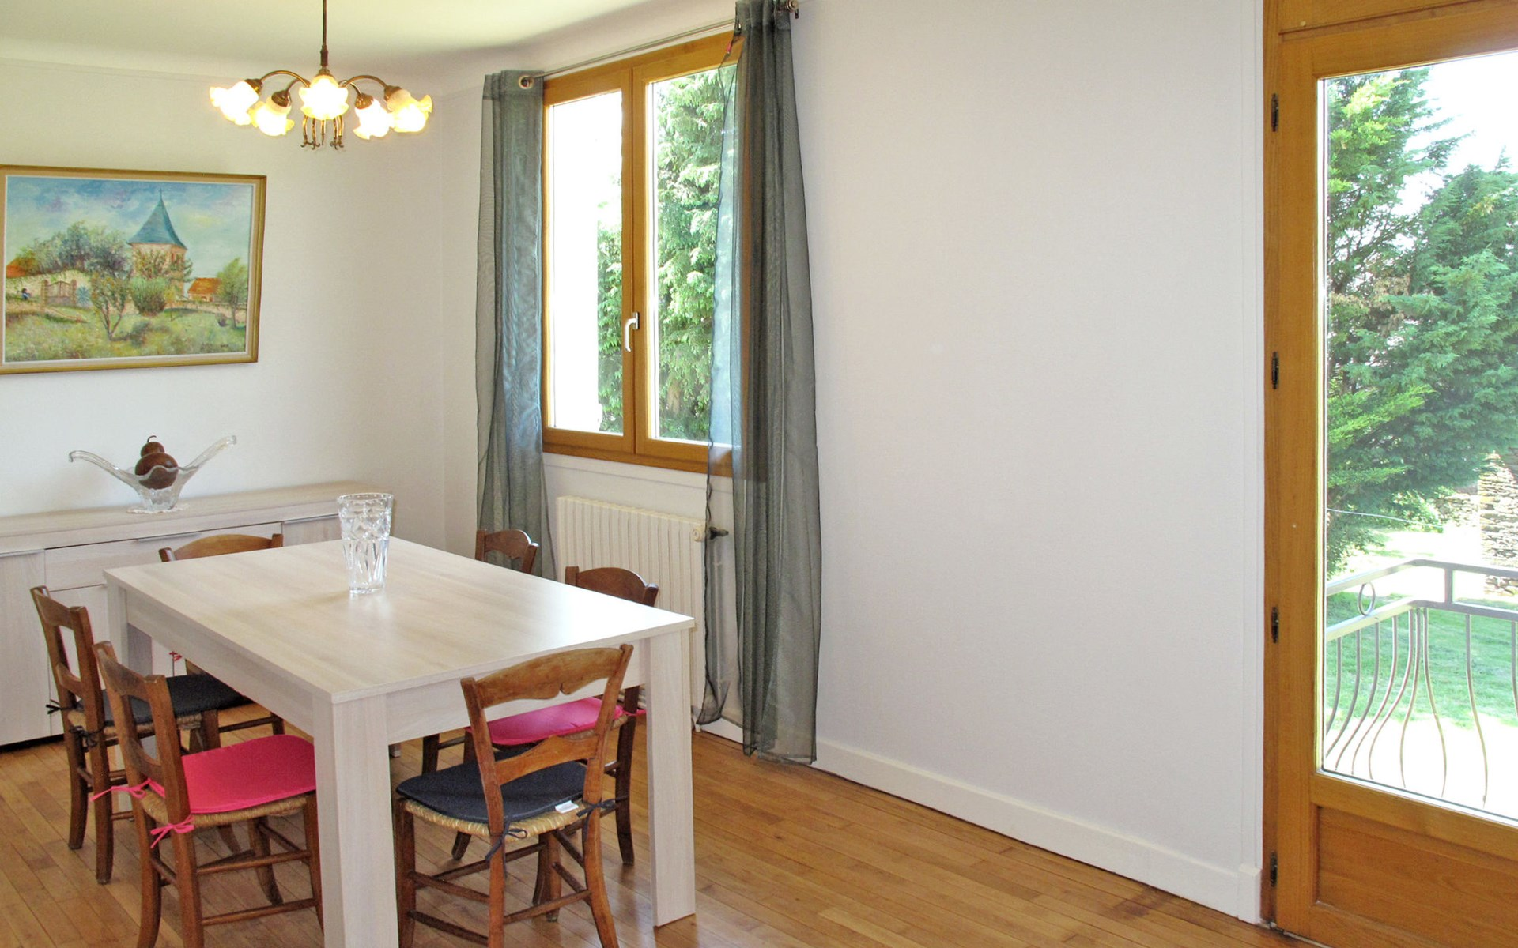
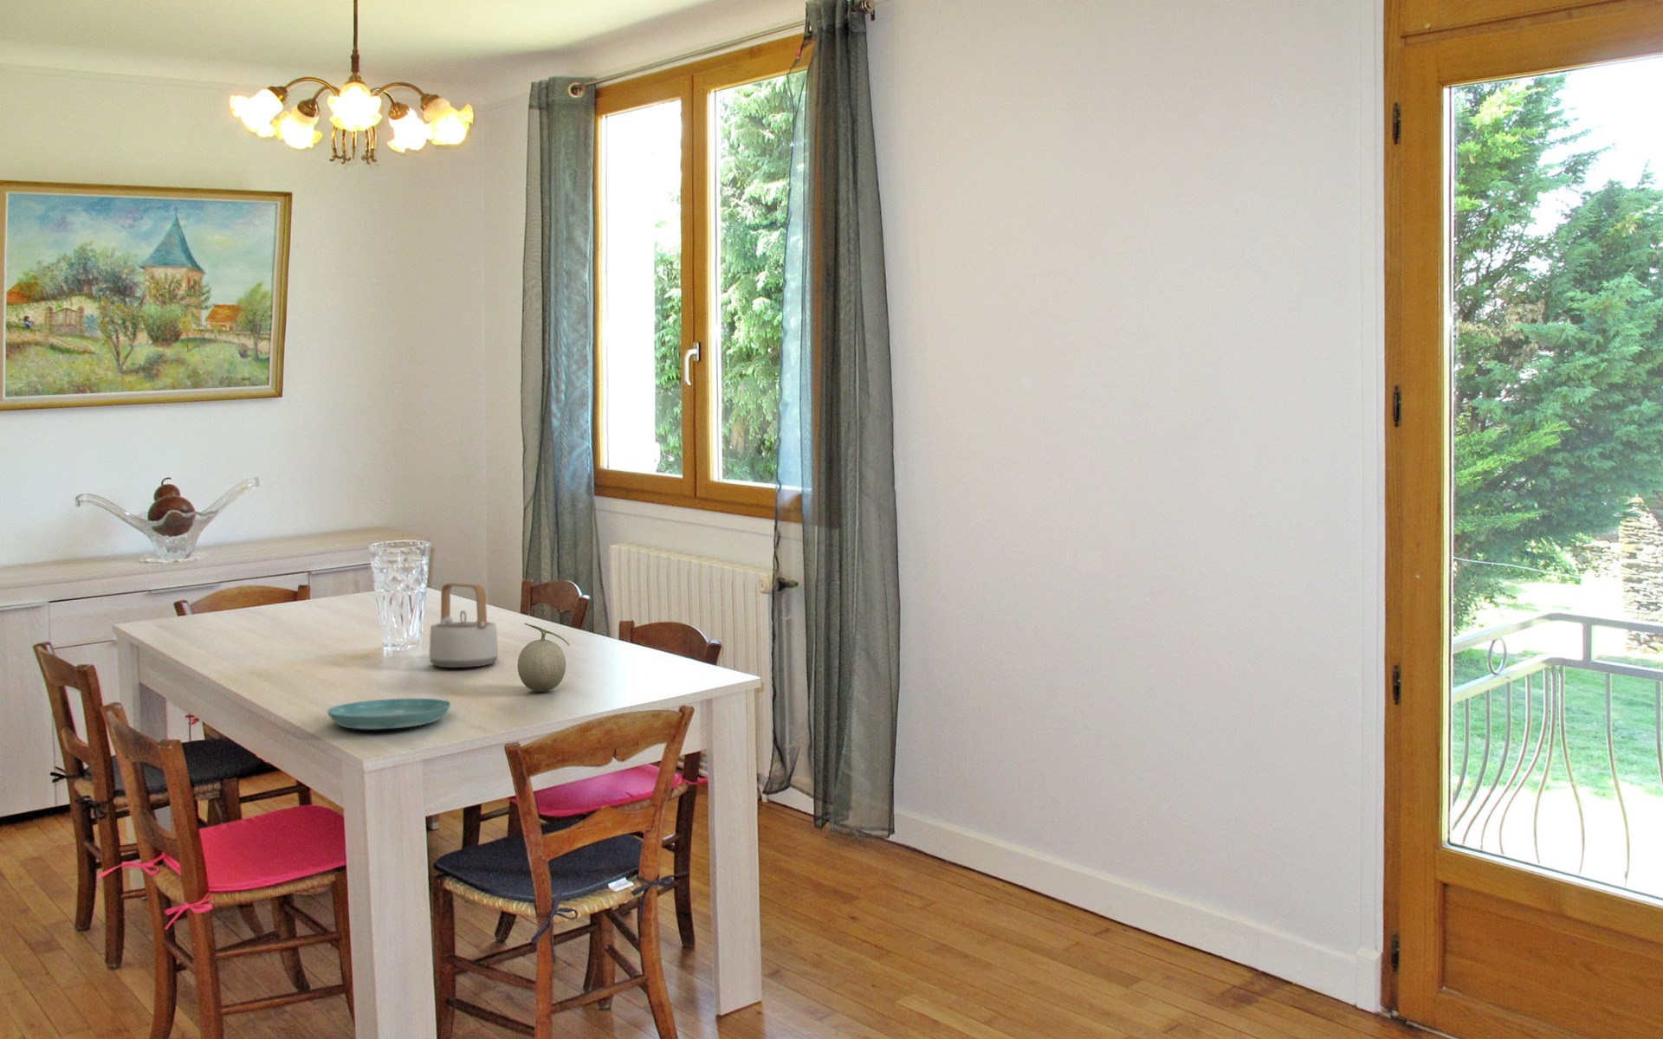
+ fruit [517,622,571,693]
+ teapot [429,582,499,668]
+ saucer [327,698,453,730]
